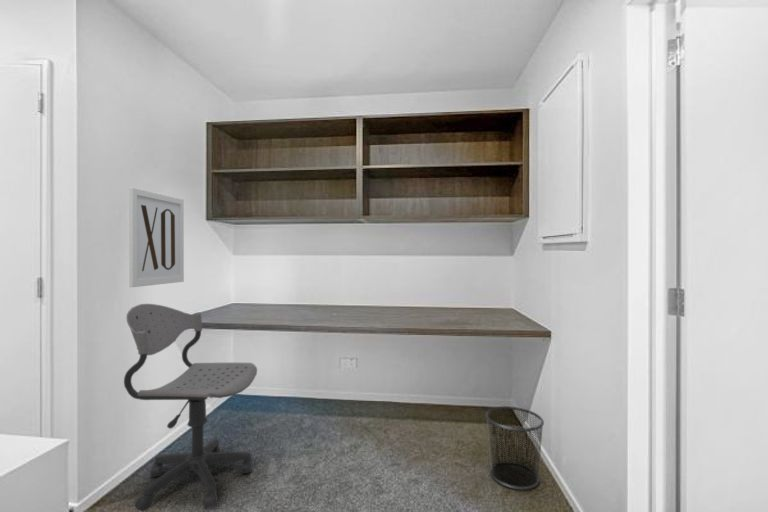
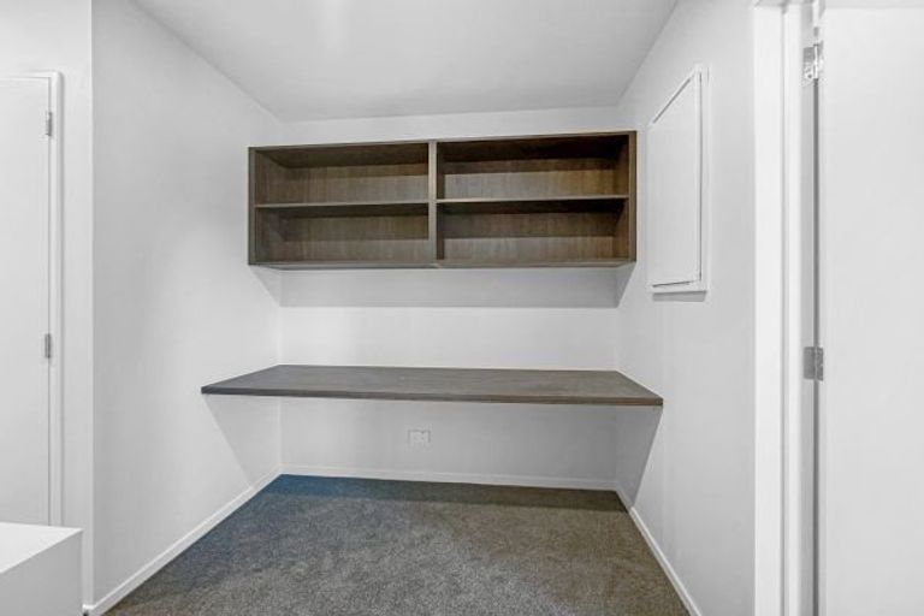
- office chair [123,303,258,512]
- wall art [128,186,185,288]
- waste bin [484,405,545,491]
